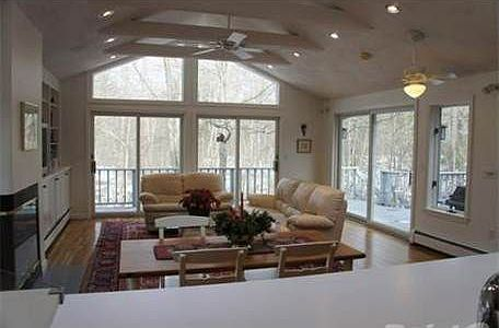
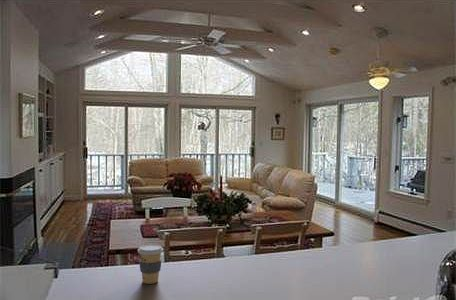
+ coffee cup [137,244,164,285]
